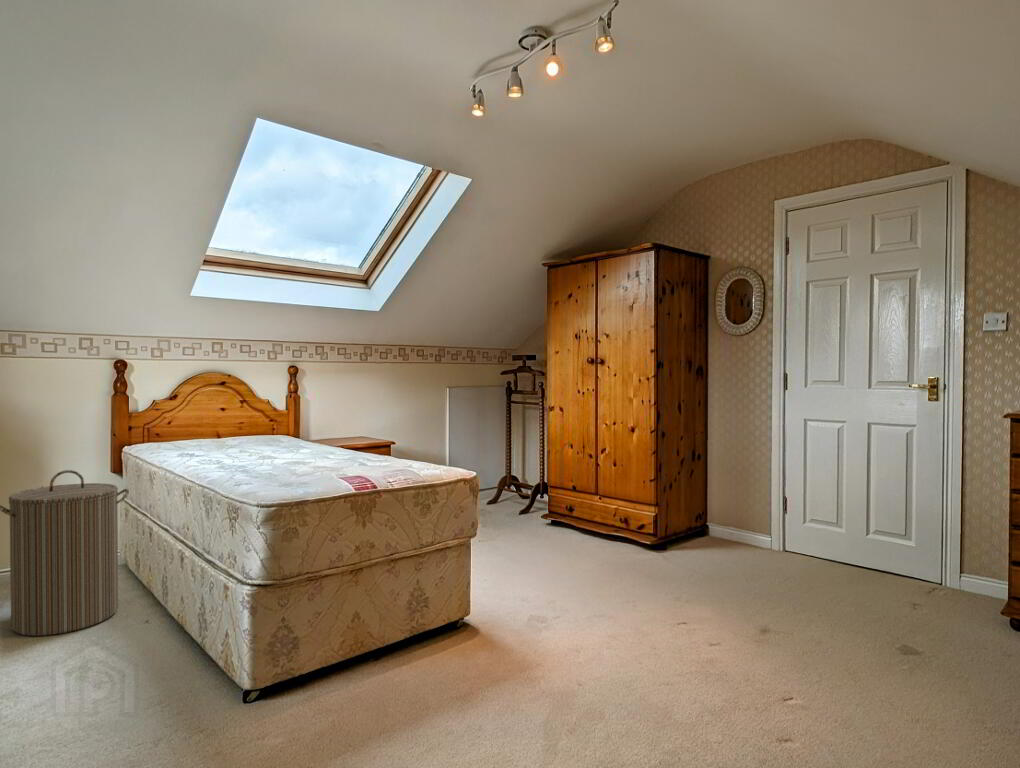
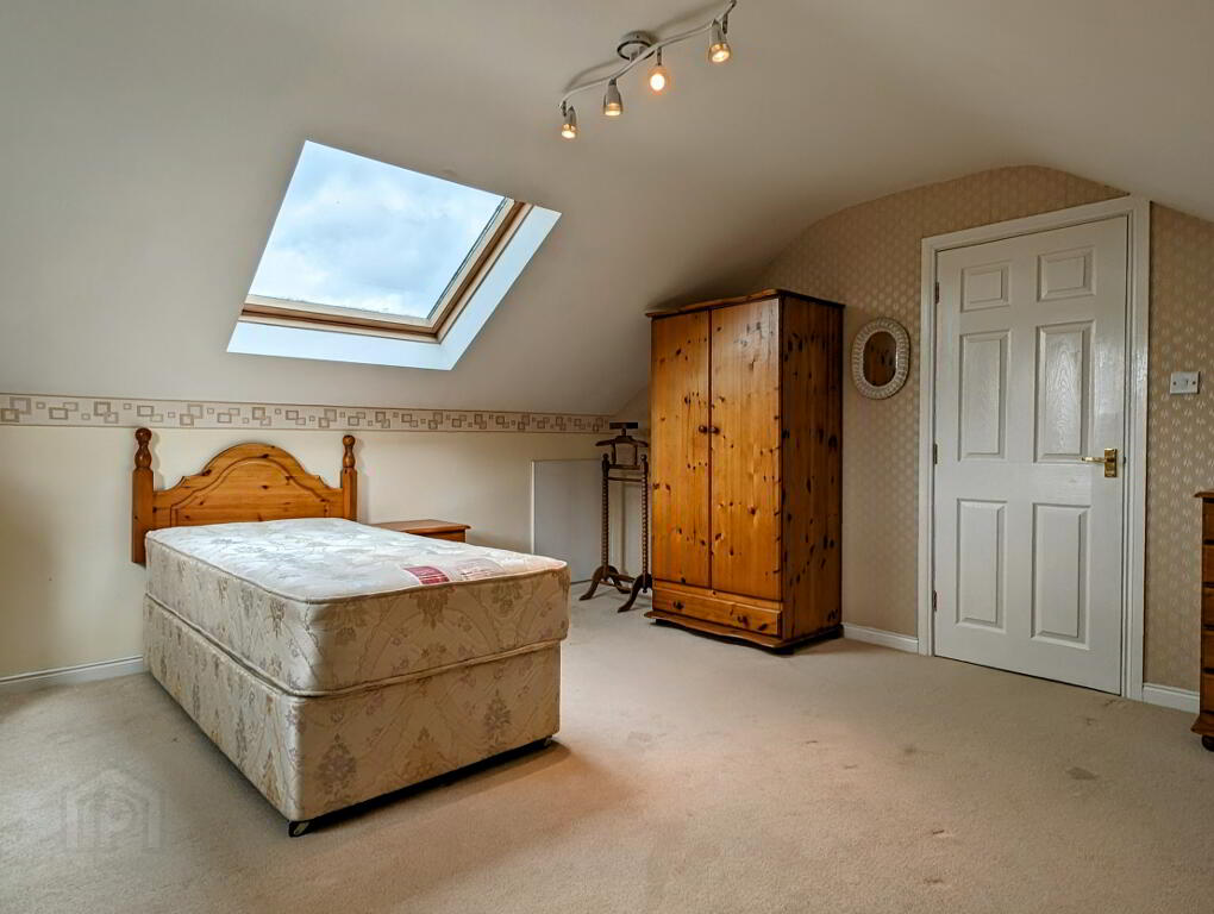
- laundry hamper [0,469,130,637]
